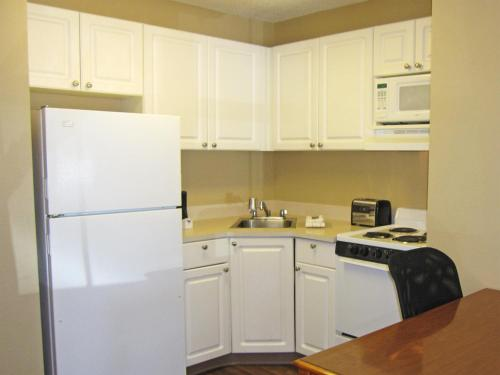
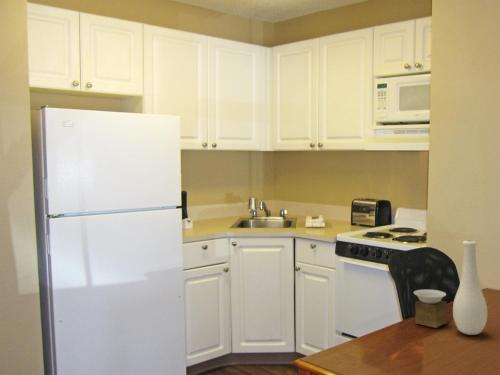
+ vase [413,239,488,336]
